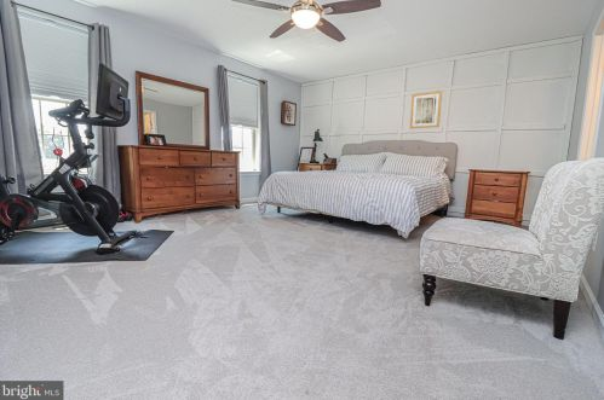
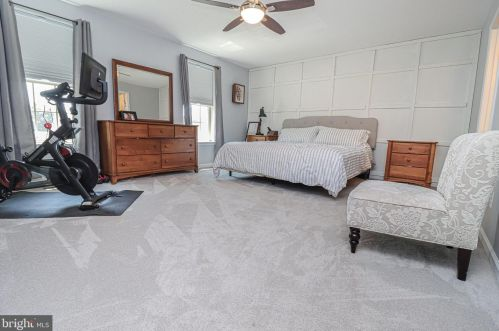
- wall art [409,89,443,129]
